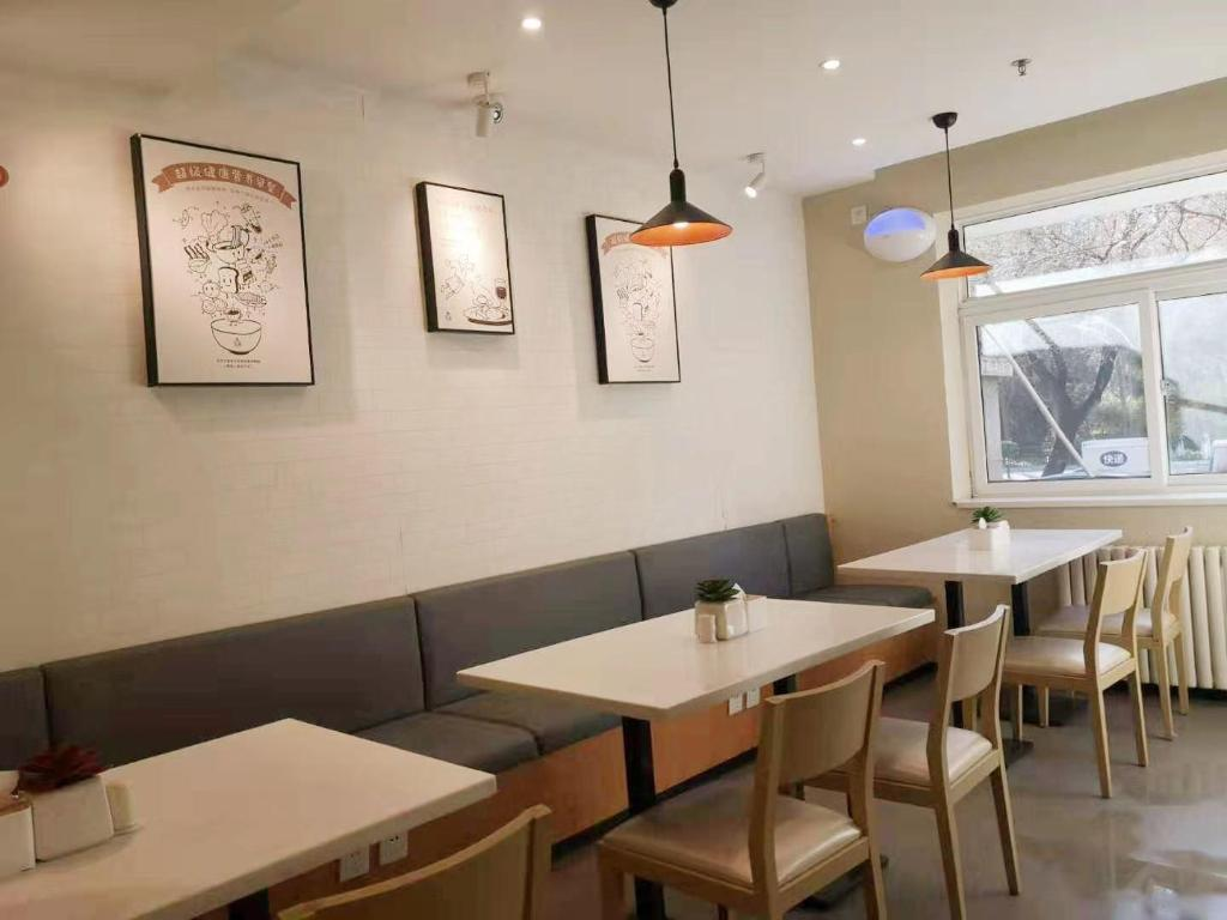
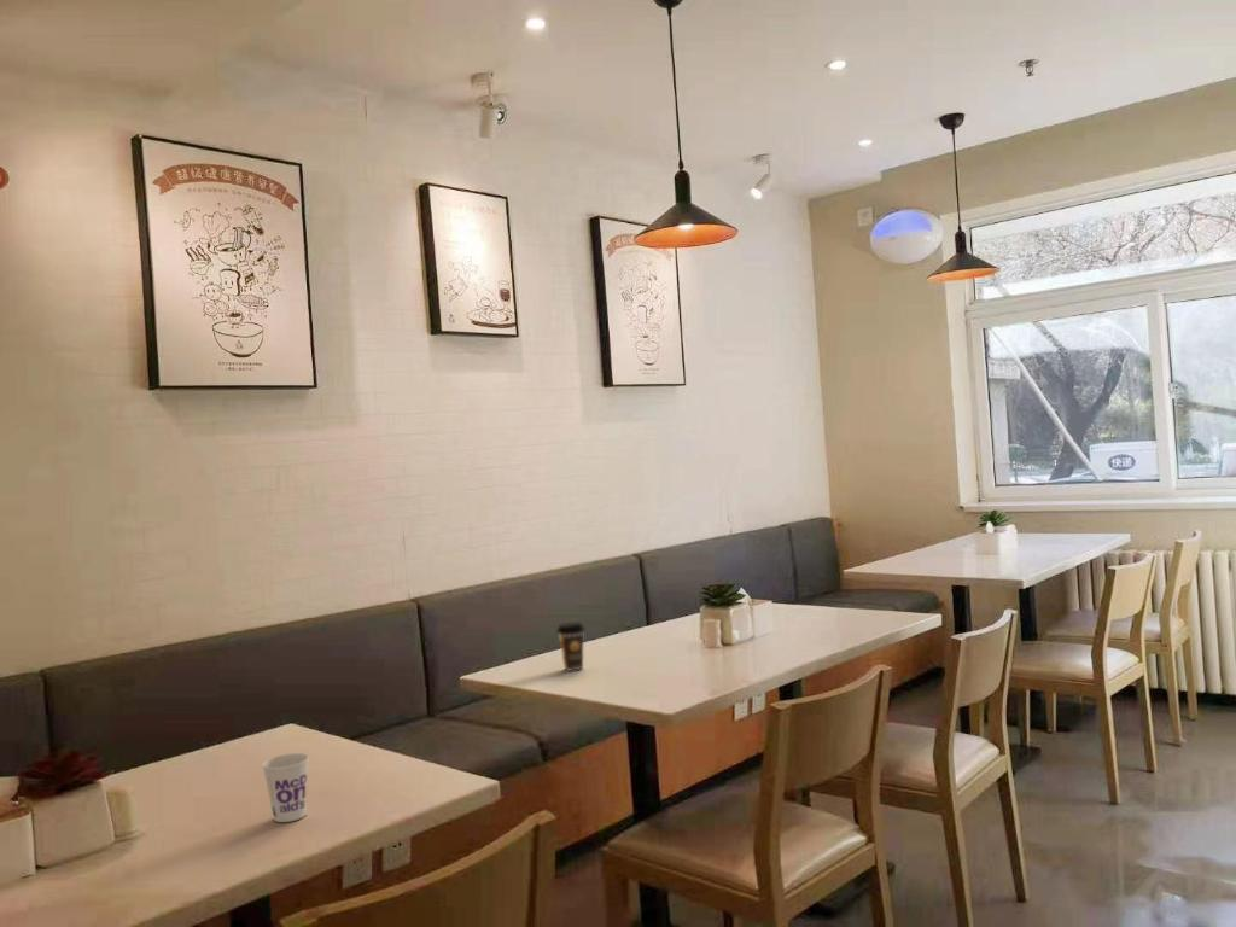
+ coffee cup [555,622,587,672]
+ cup [261,752,310,823]
